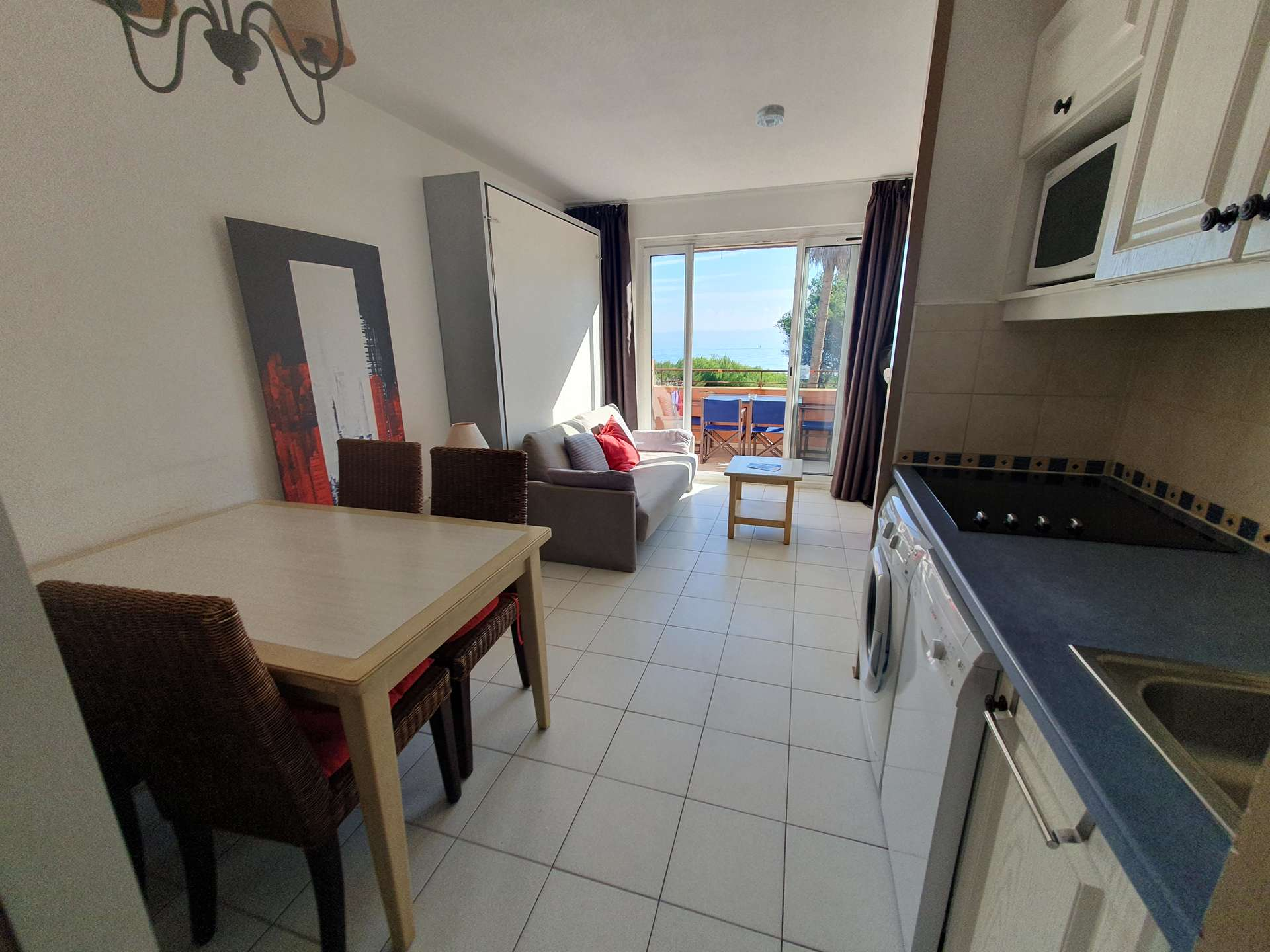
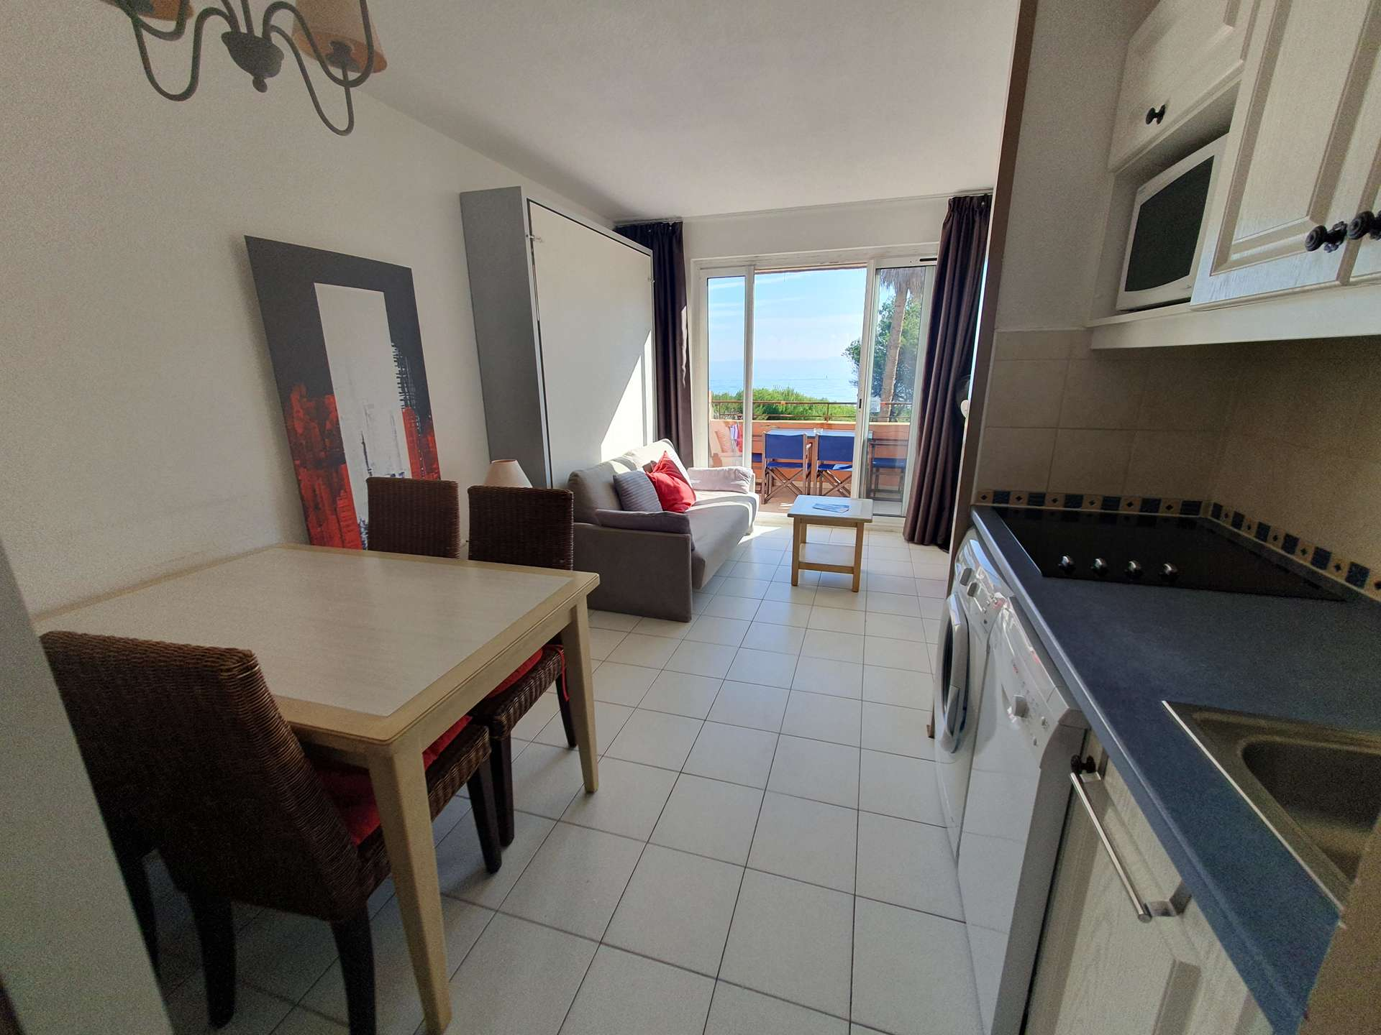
- smoke detector [756,103,785,128]
